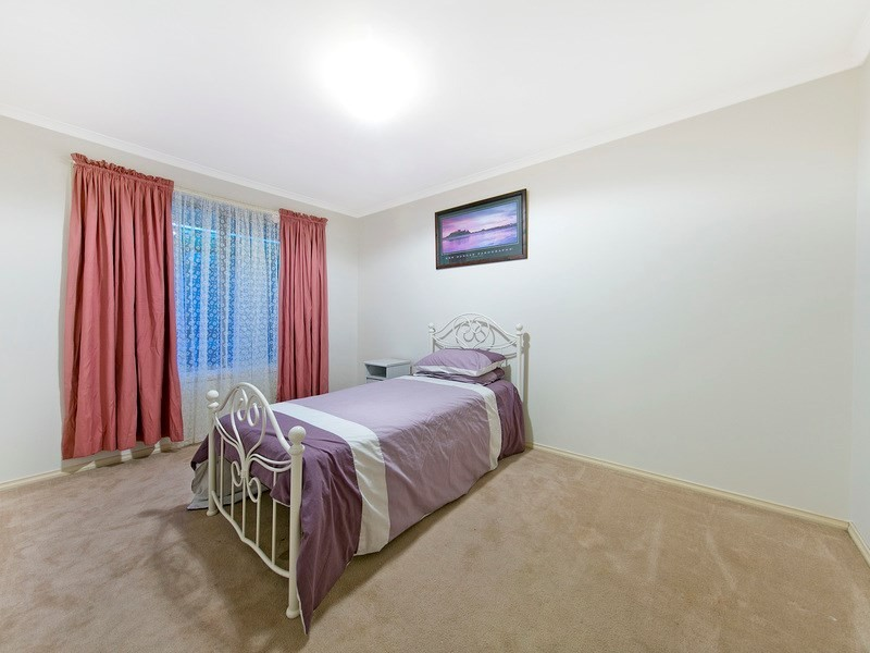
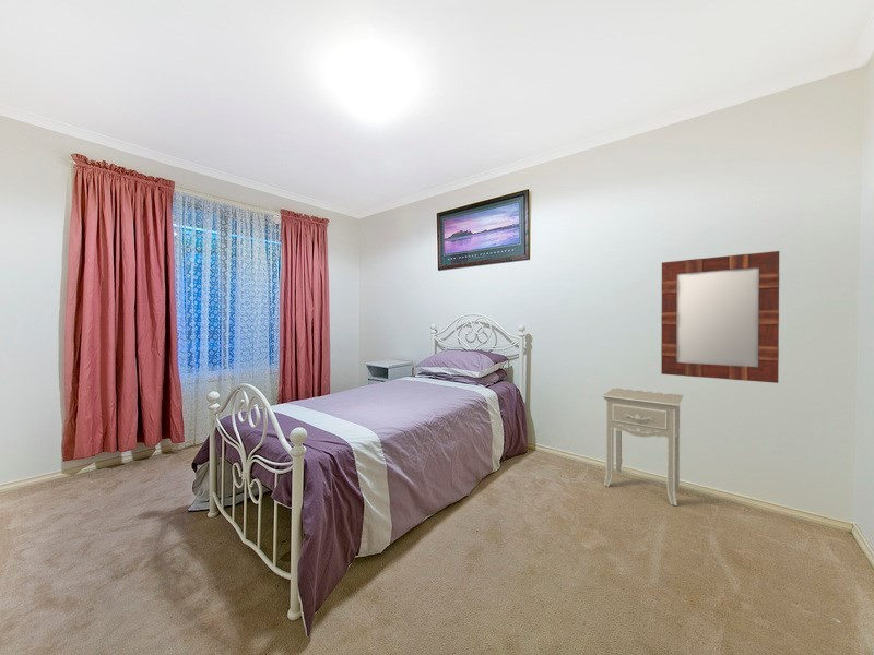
+ home mirror [660,250,780,384]
+ nightstand [601,388,685,507]
